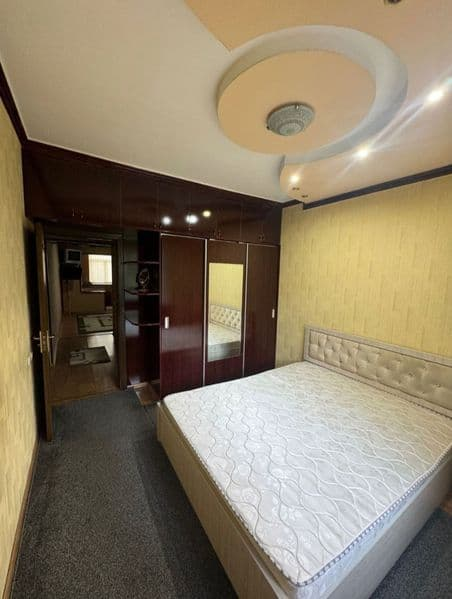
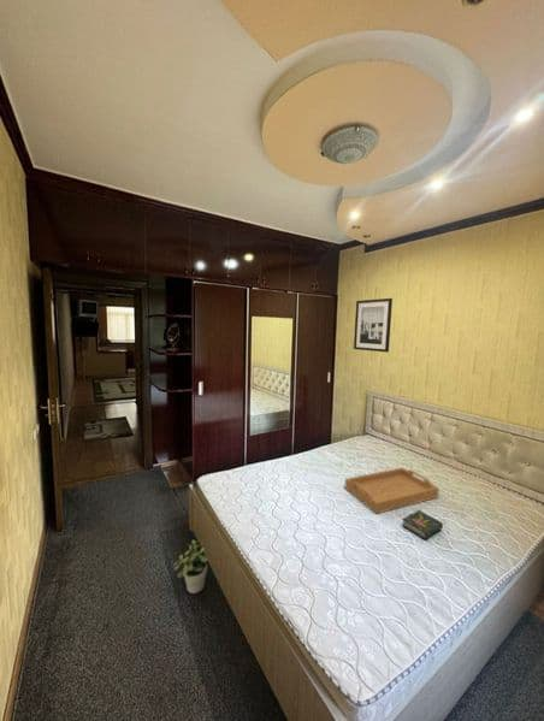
+ wall art [353,297,394,354]
+ book [401,509,444,540]
+ serving tray [344,466,440,515]
+ potted plant [172,538,209,595]
